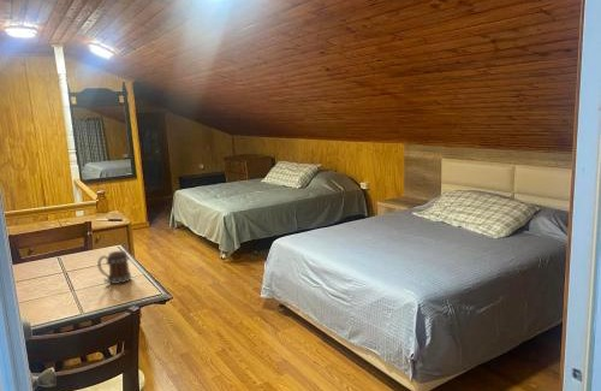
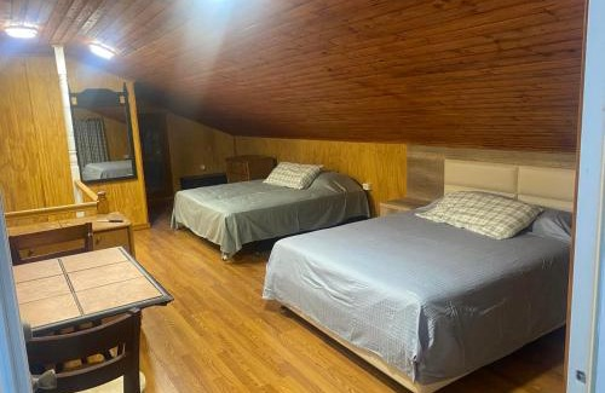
- mug [96,250,132,285]
